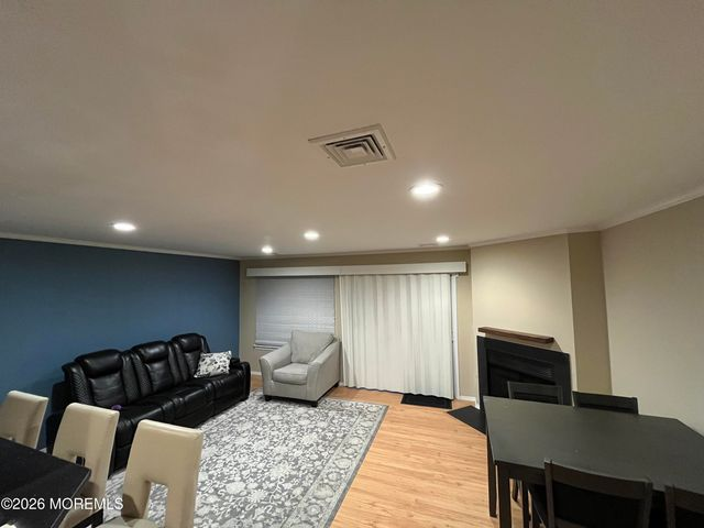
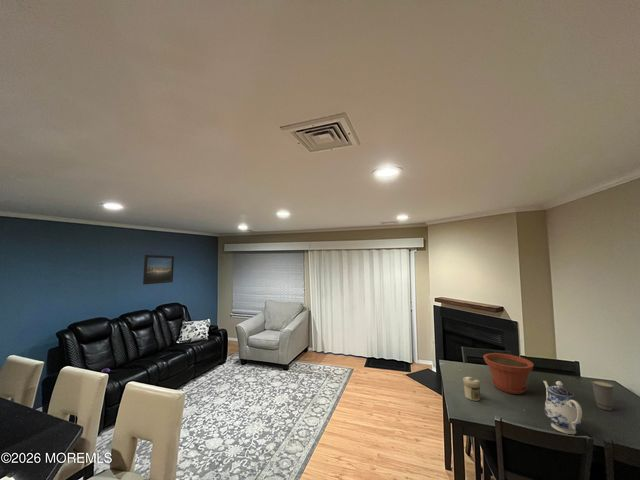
+ jar [462,376,481,402]
+ plant pot [482,352,535,395]
+ teapot [542,380,583,435]
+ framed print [142,254,175,285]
+ cup [589,378,616,412]
